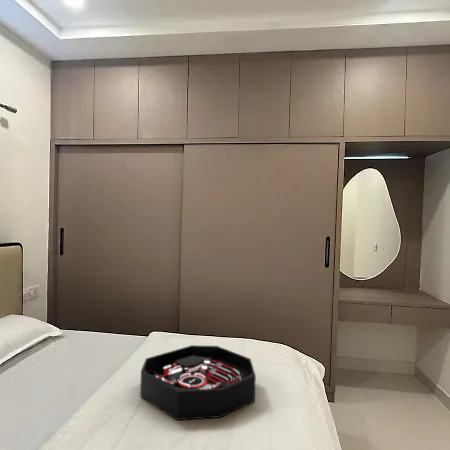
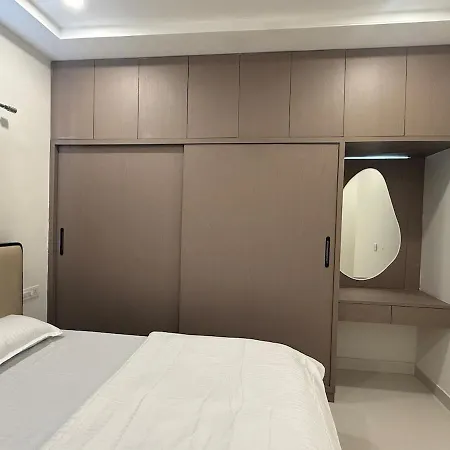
- tray [139,344,257,421]
